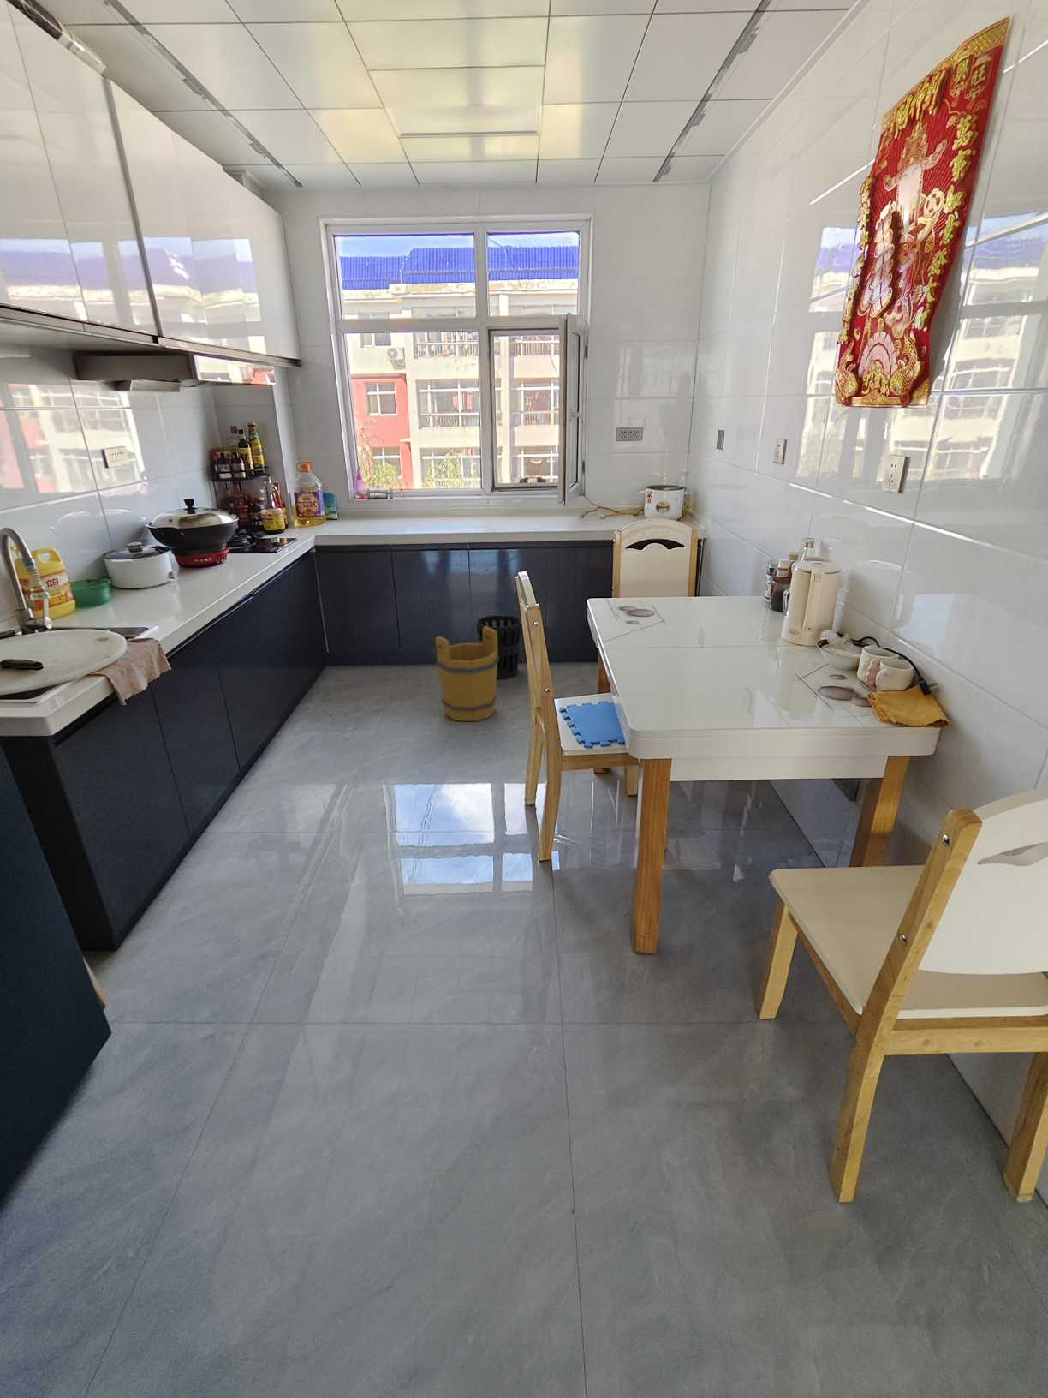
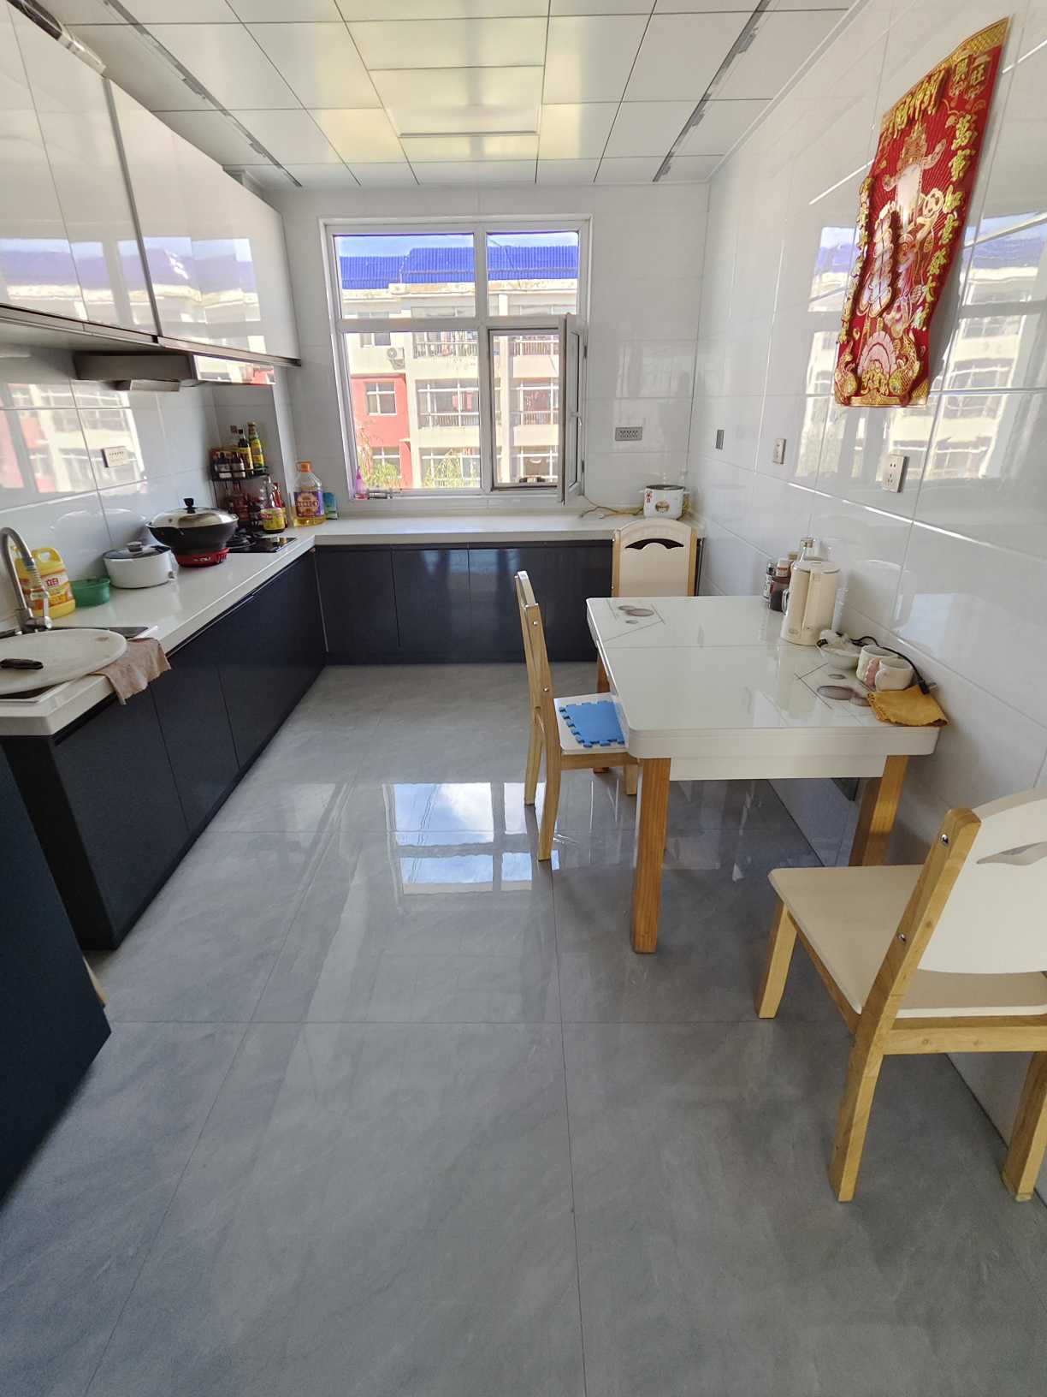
- wastebasket [476,614,522,679]
- bucket [432,627,499,722]
